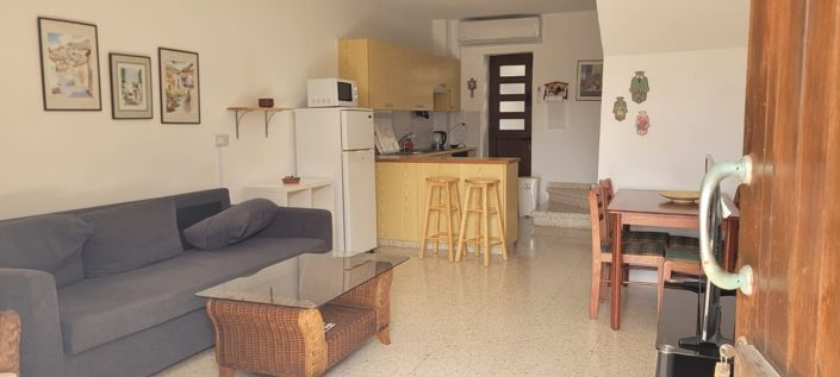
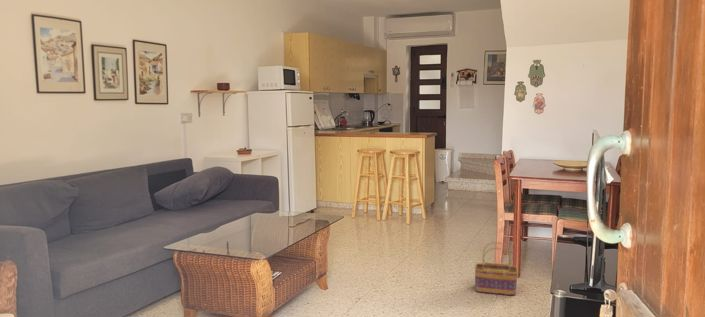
+ basket [474,241,519,296]
